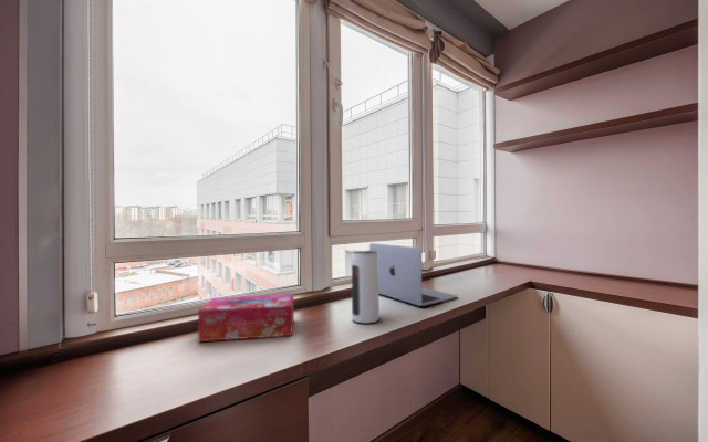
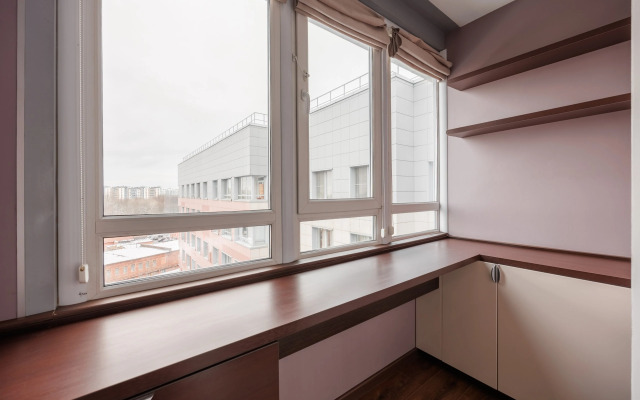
- tissue box [197,294,295,343]
- laptop [368,242,459,307]
- speaker [351,250,381,325]
